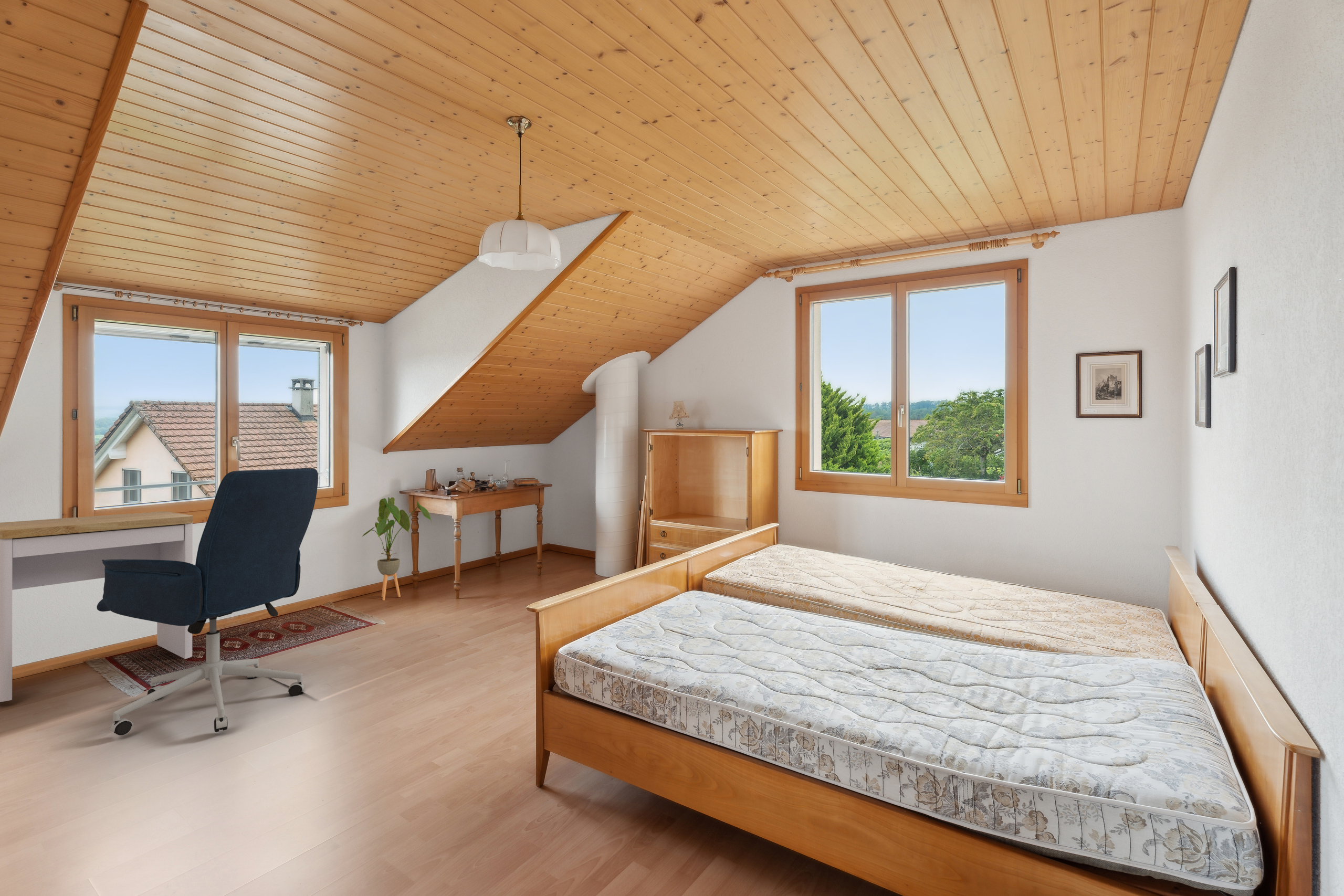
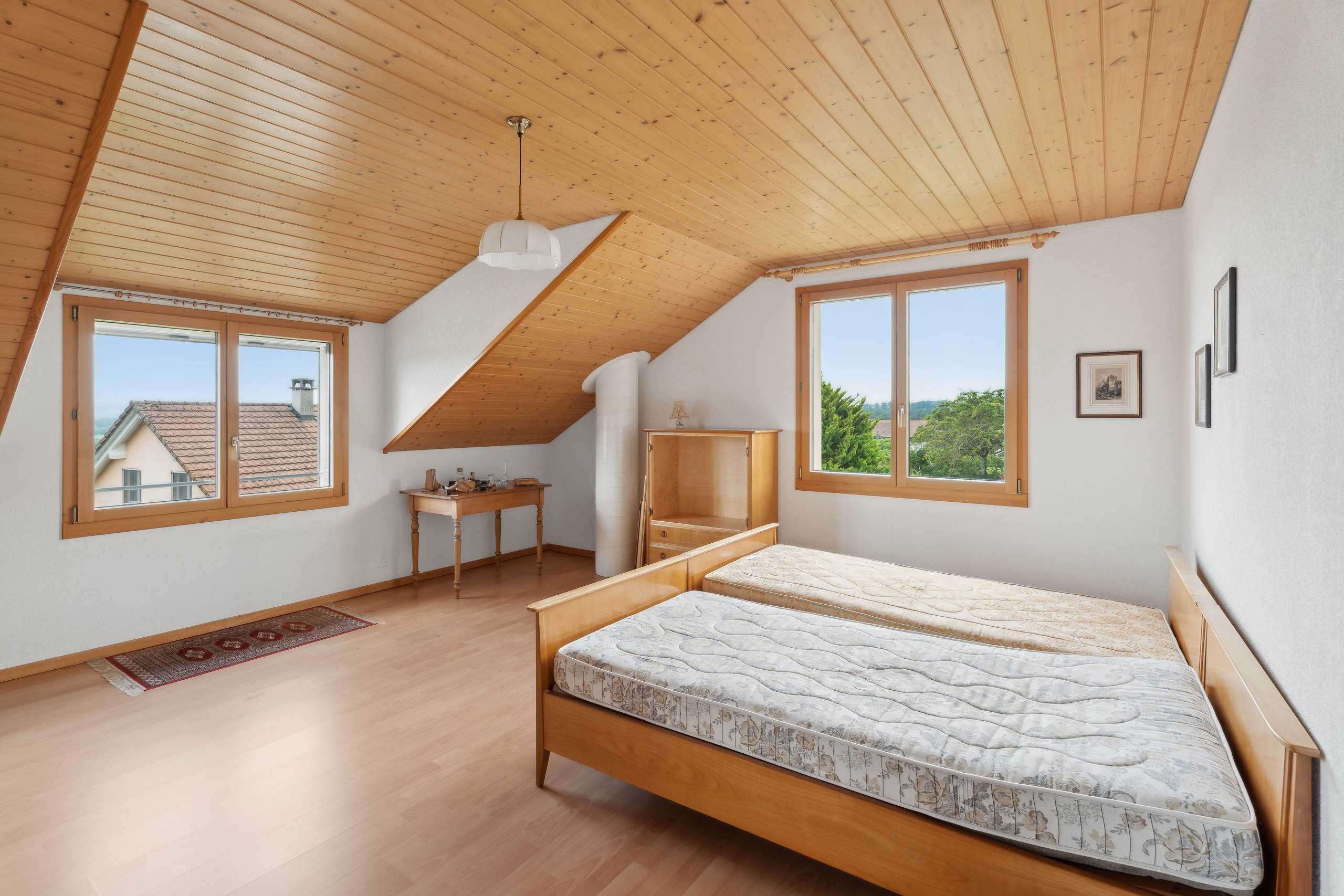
- office chair [96,468,319,736]
- house plant [362,497,433,601]
- desk [0,511,194,702]
